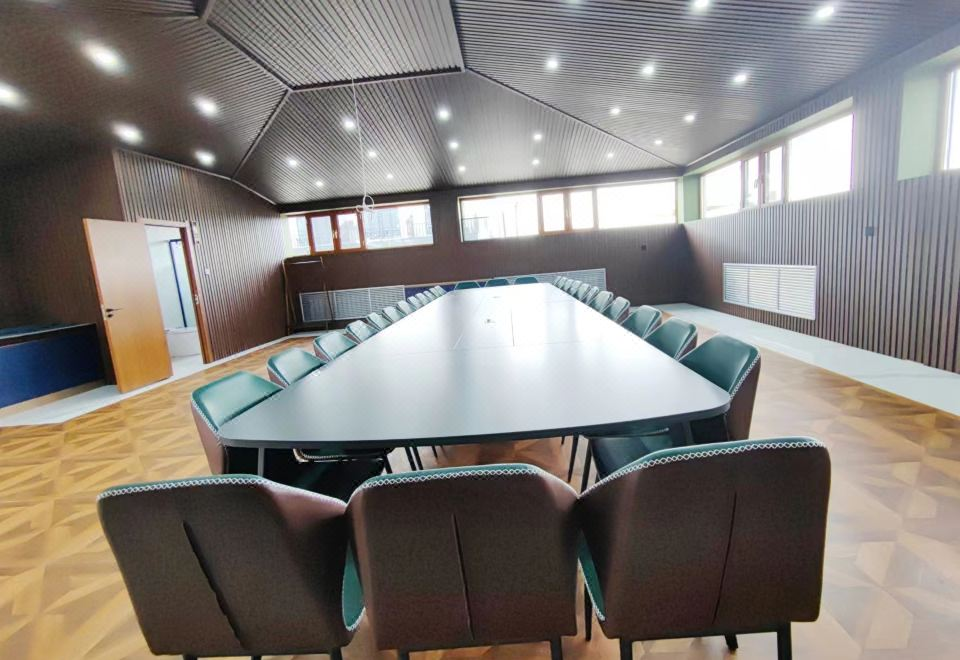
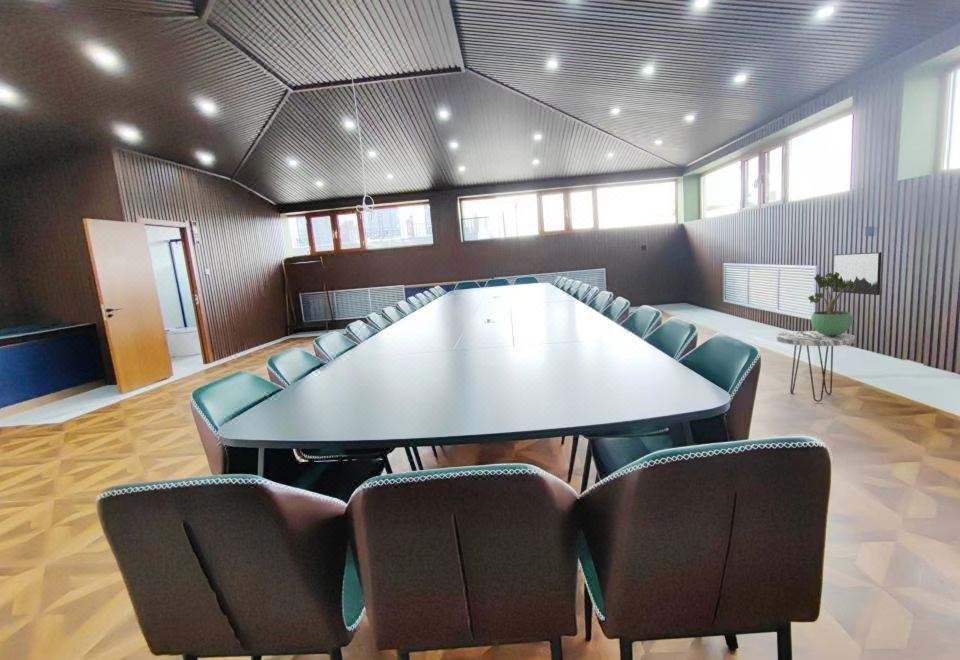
+ wall art [832,251,883,296]
+ side table [775,330,856,403]
+ potted plant [807,272,855,336]
